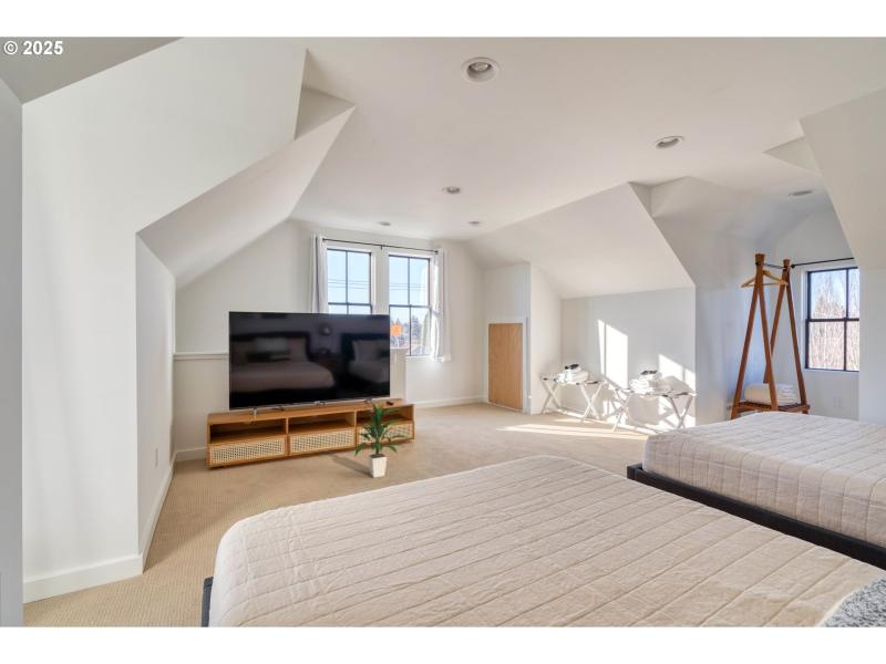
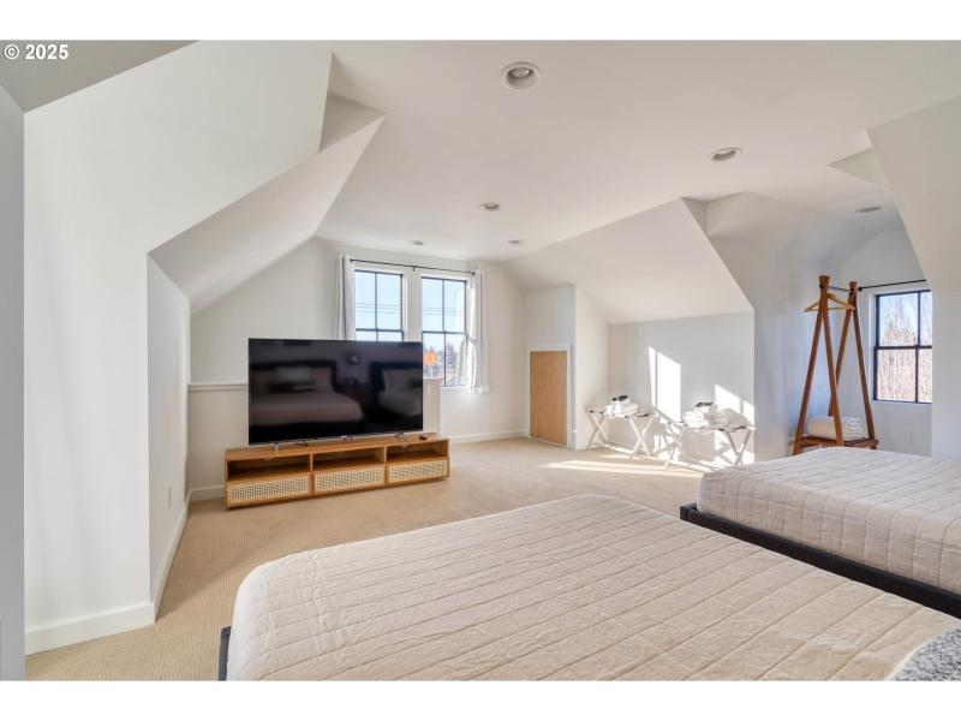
- indoor plant [353,404,409,479]
